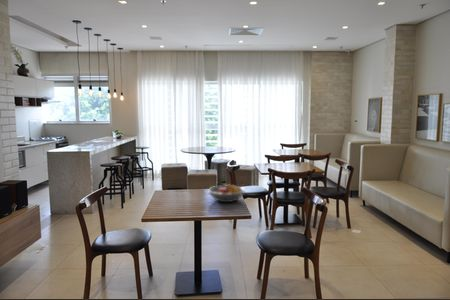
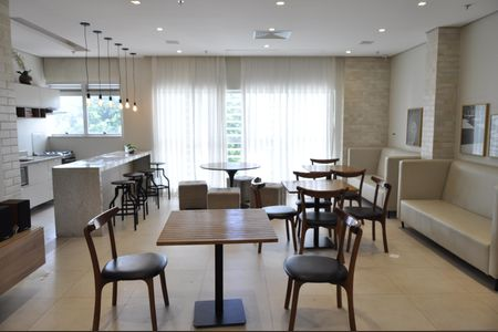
- fruit bowl [207,183,246,203]
